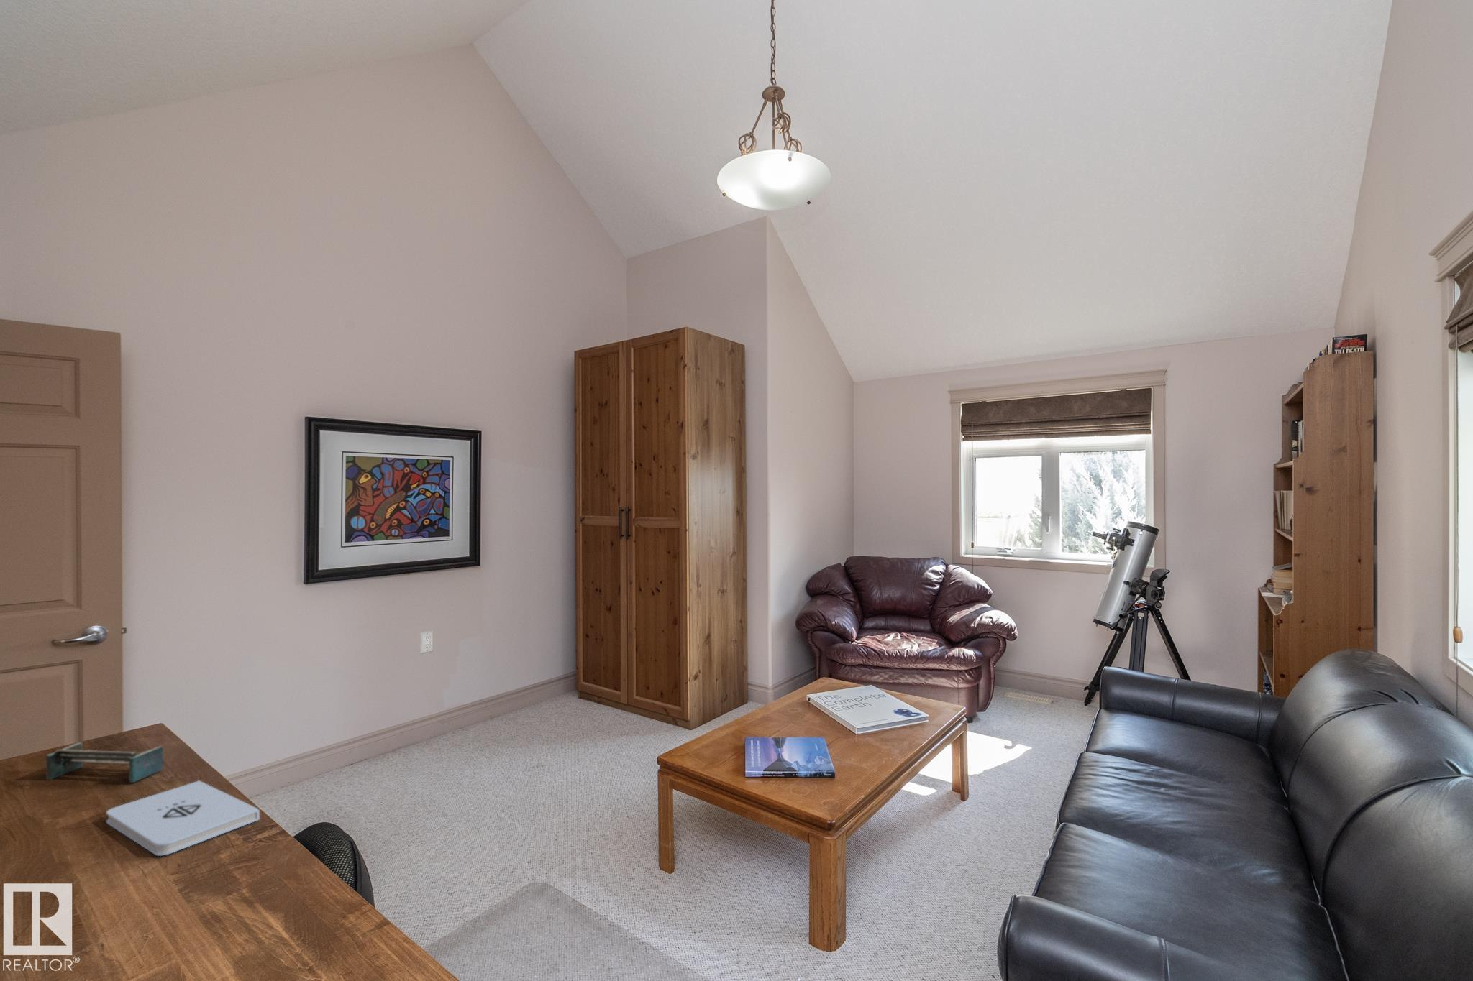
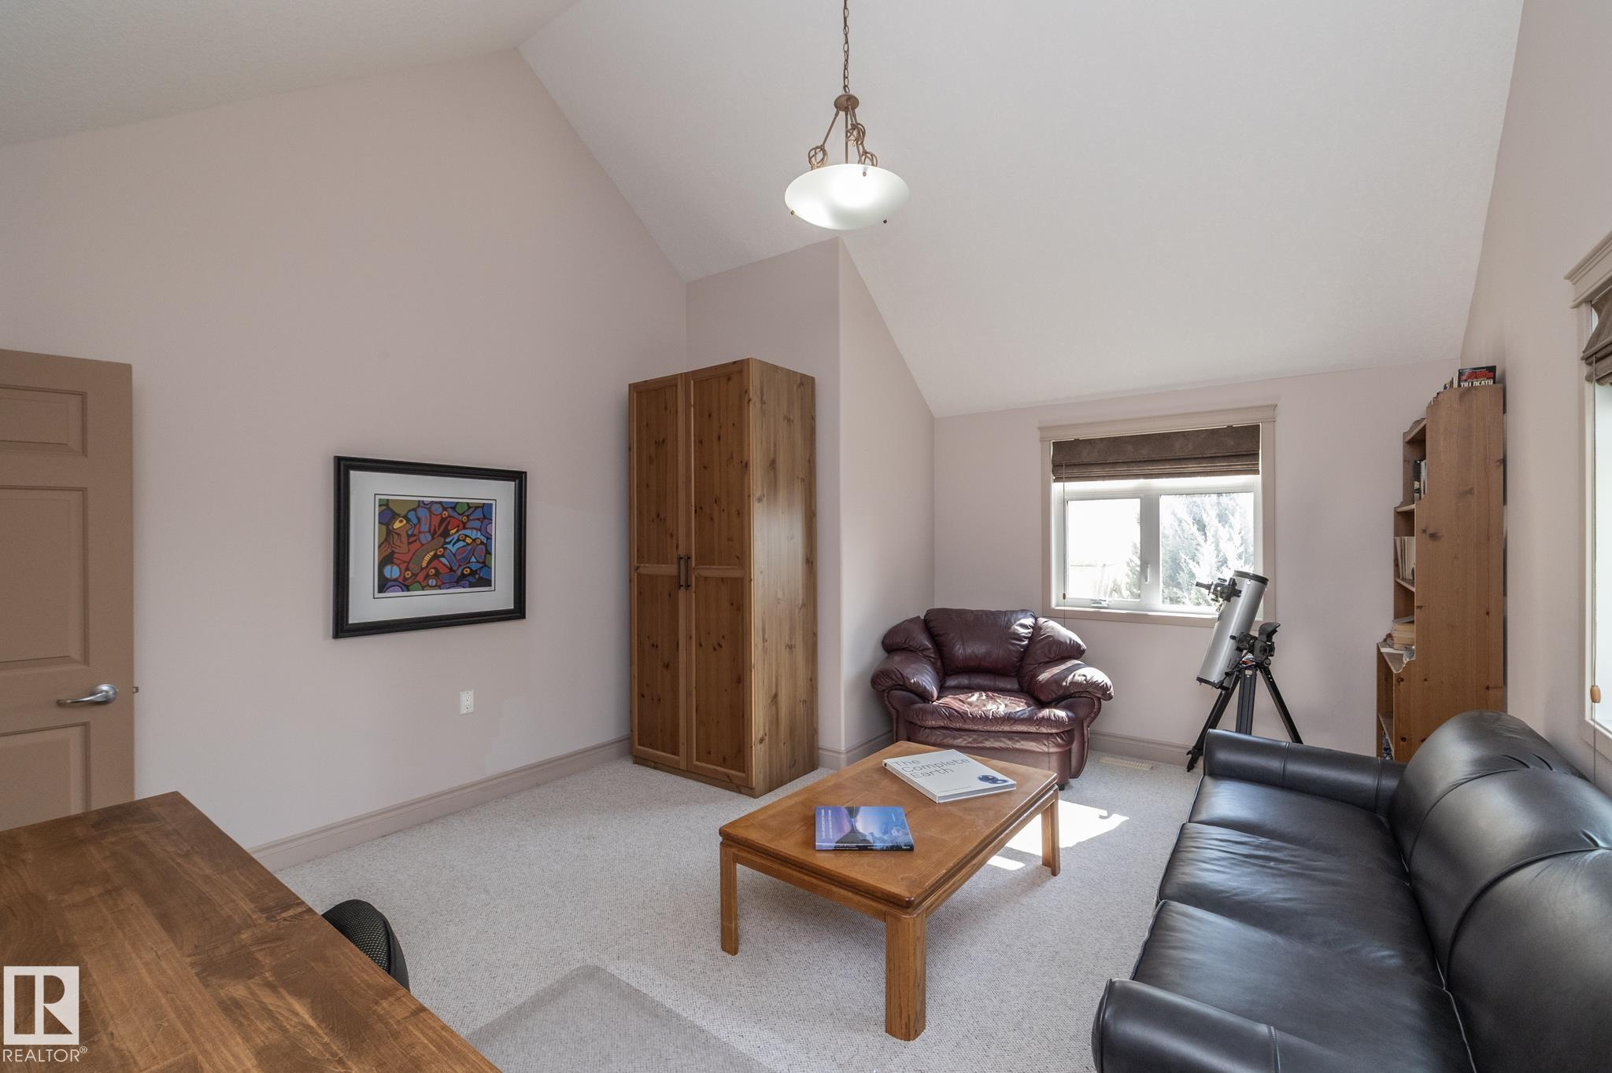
- shelf [45,741,164,783]
- notepad [106,780,261,856]
